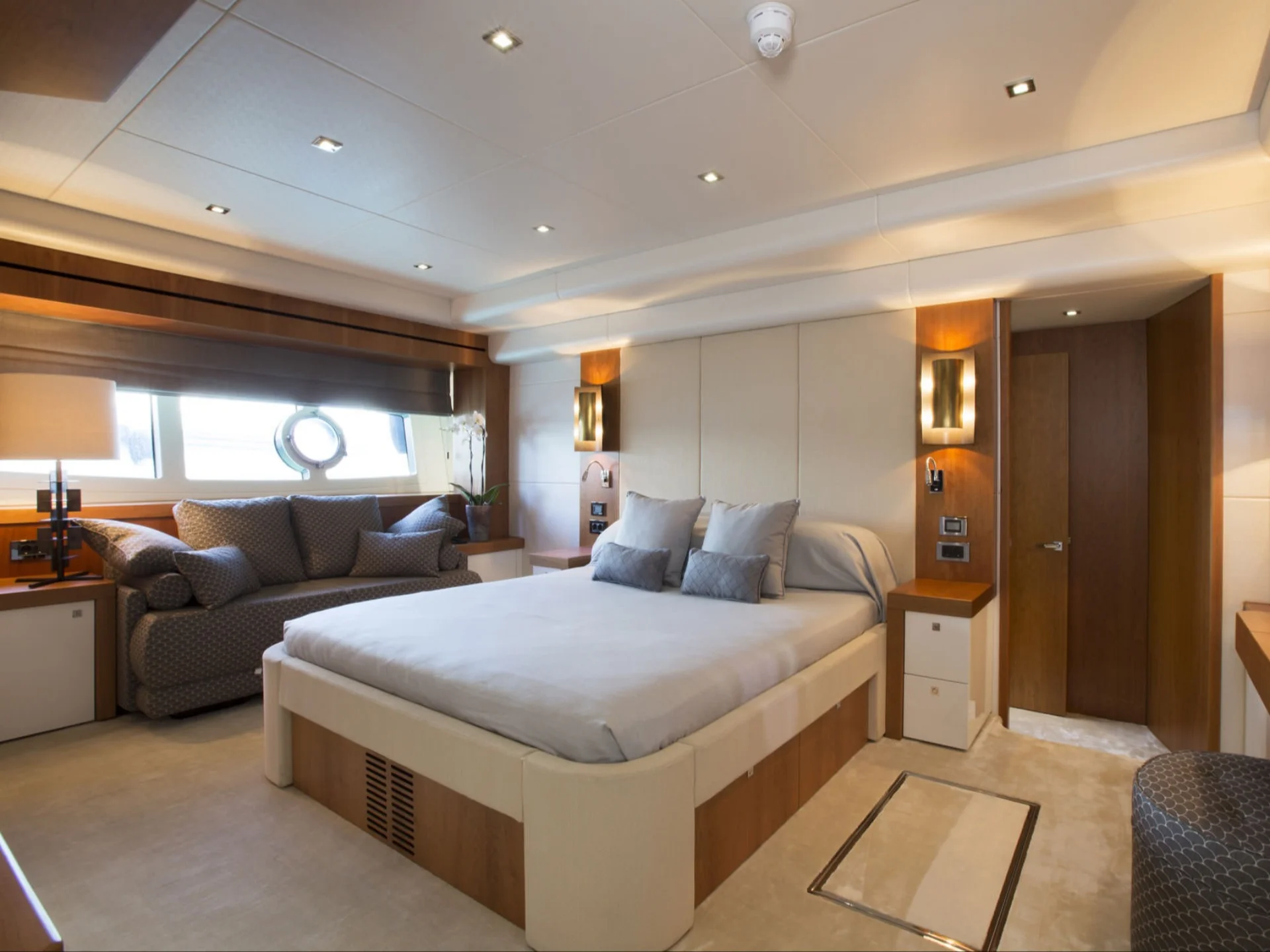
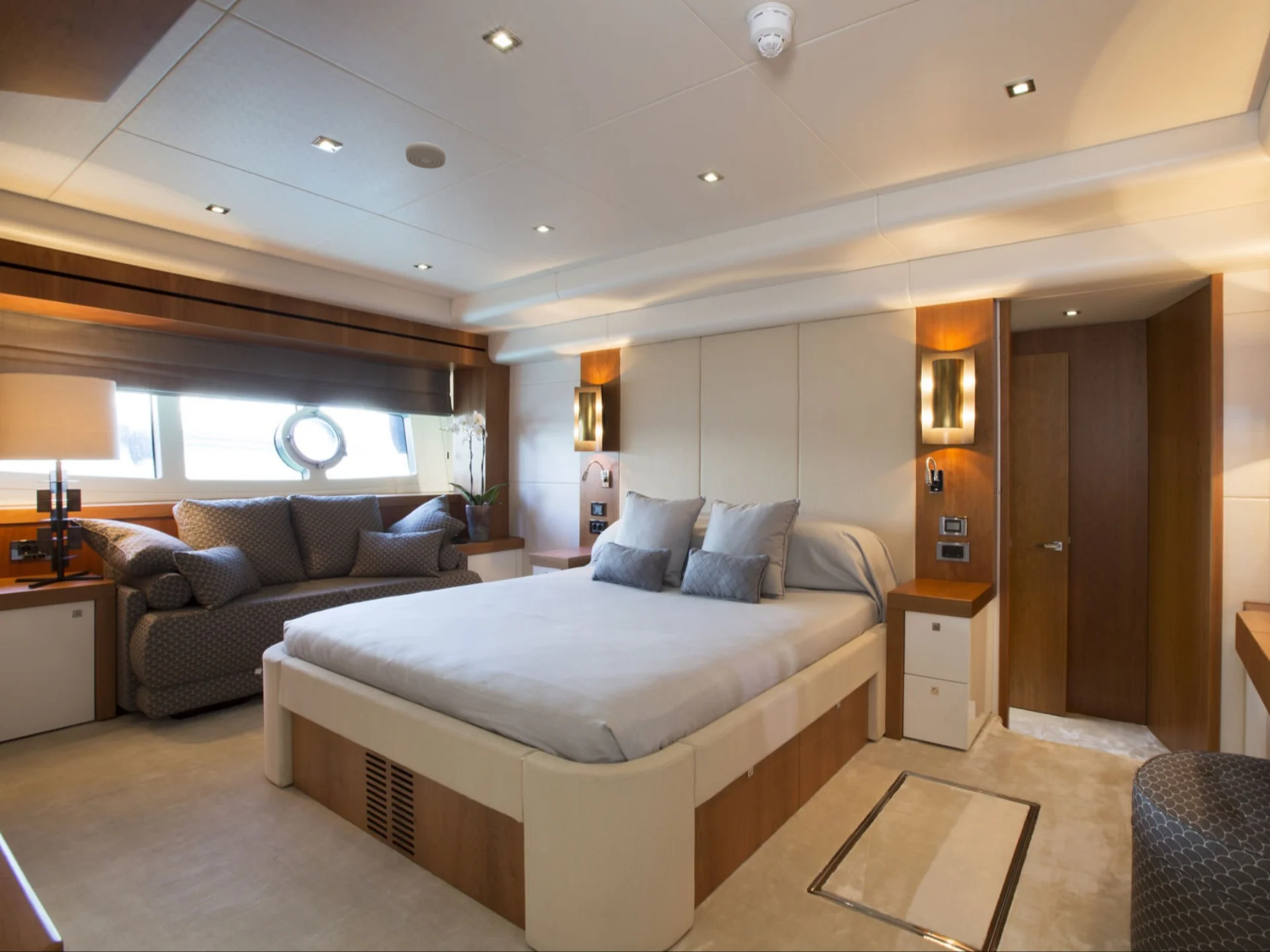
+ smoke detector [405,141,446,169]
